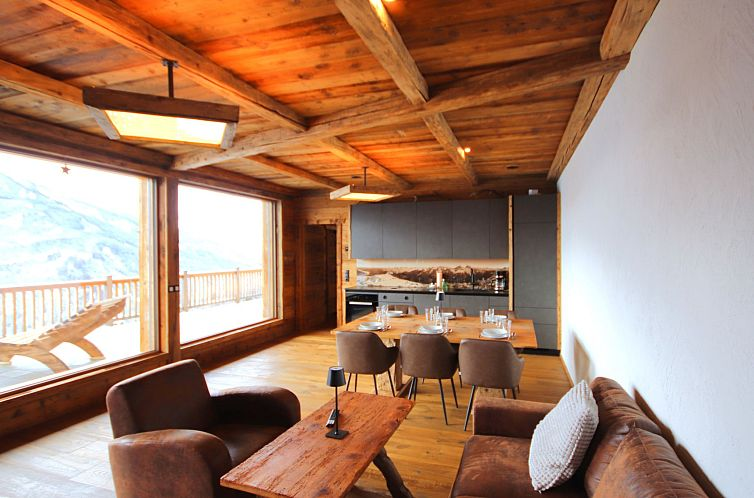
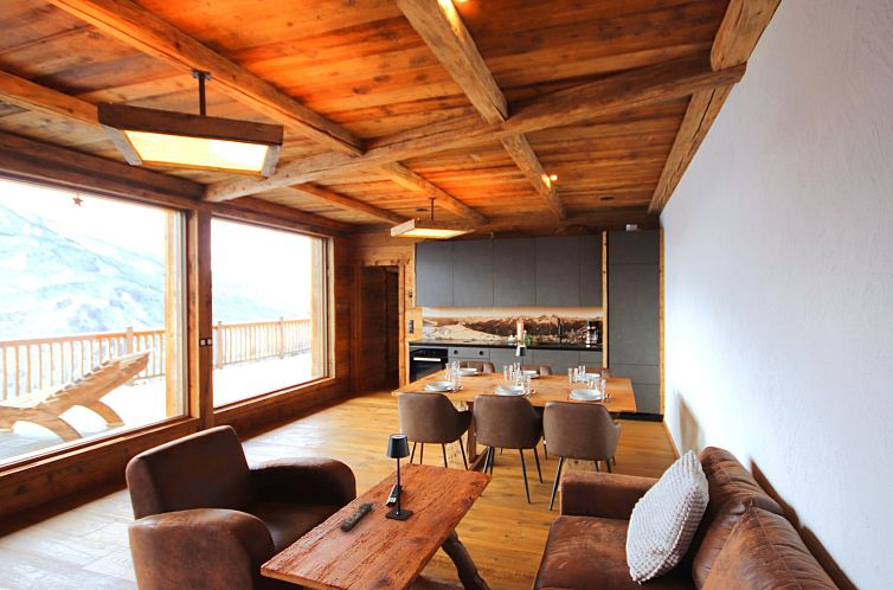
+ remote control [339,502,373,532]
